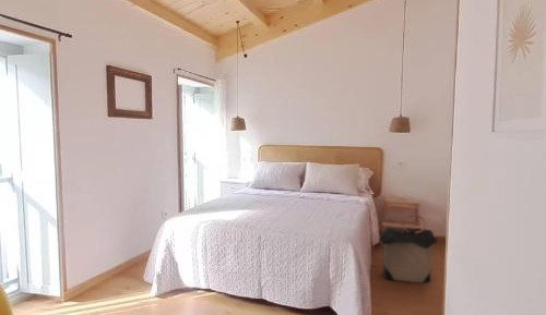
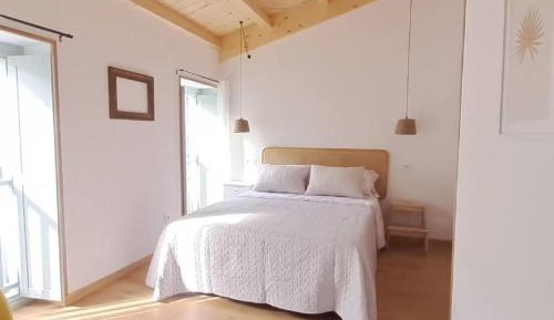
- laundry hamper [378,214,439,283]
